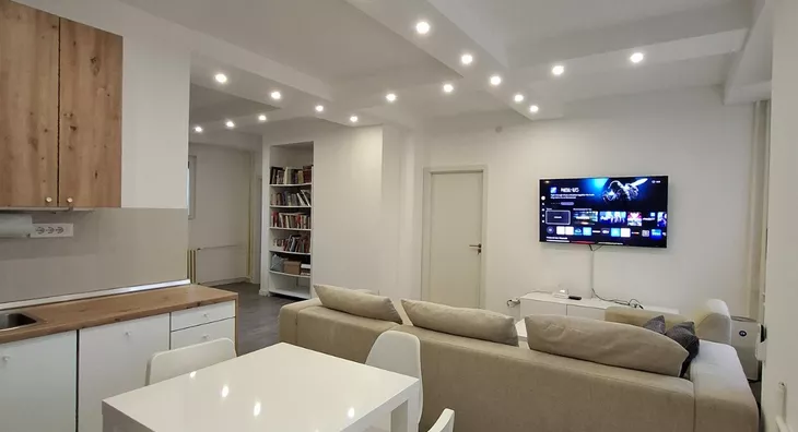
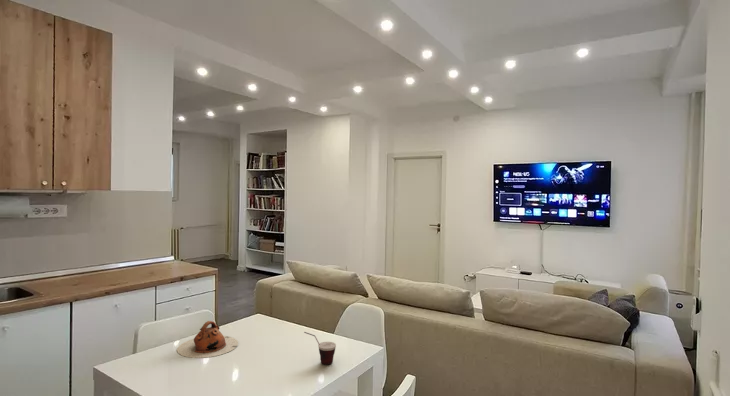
+ teapot [176,320,239,359]
+ cup [303,331,337,365]
